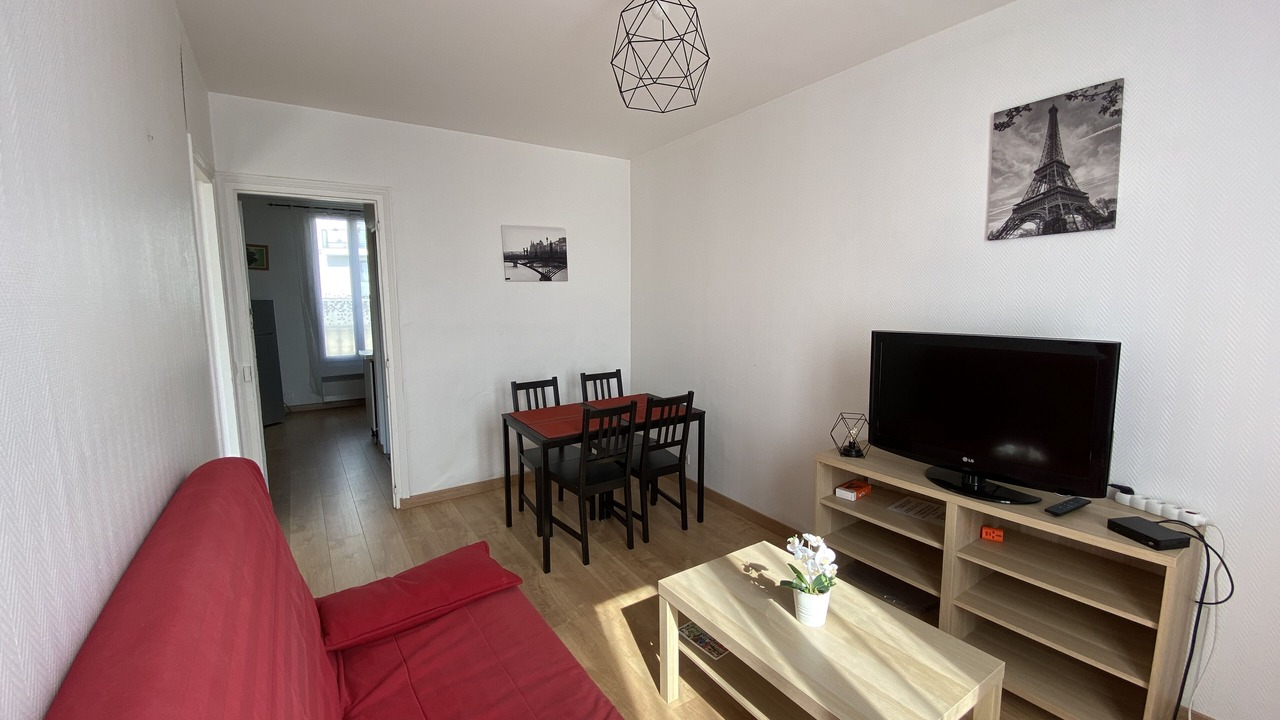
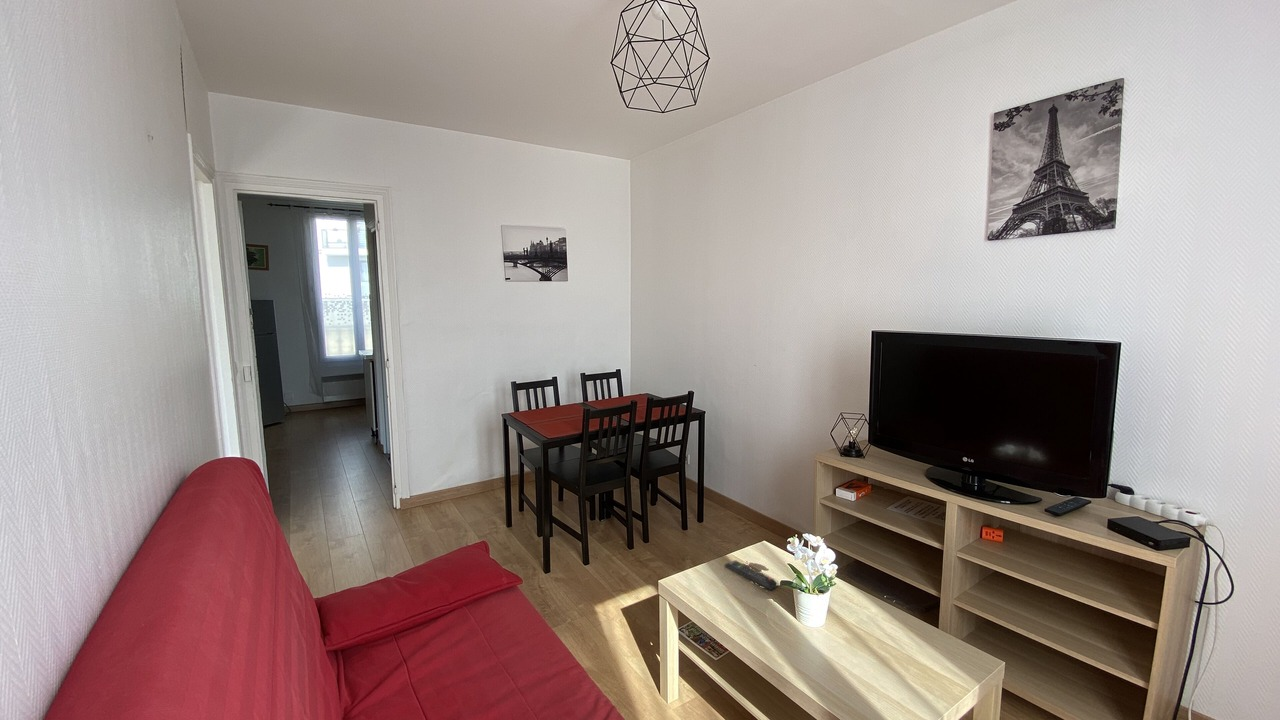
+ remote control [723,559,778,591]
